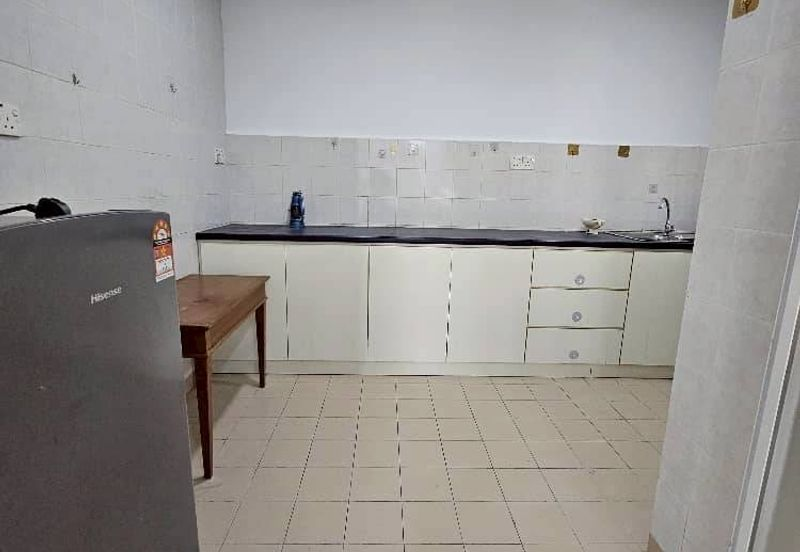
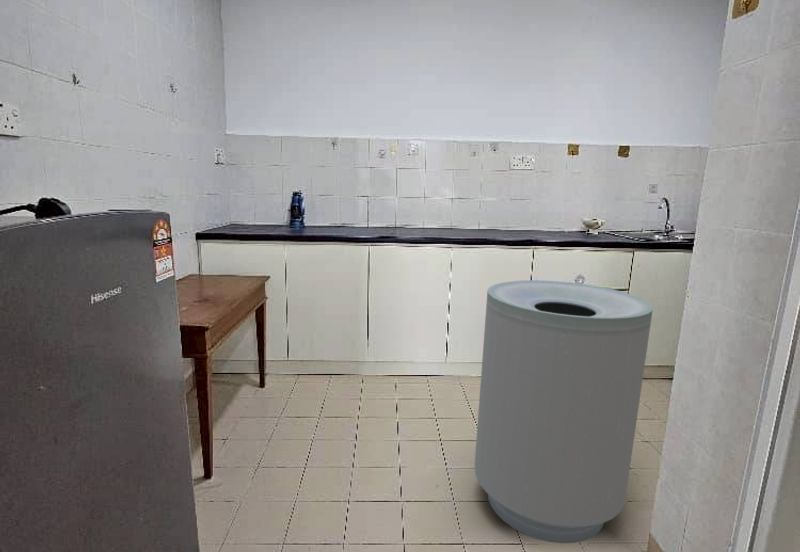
+ trash can [474,279,654,544]
